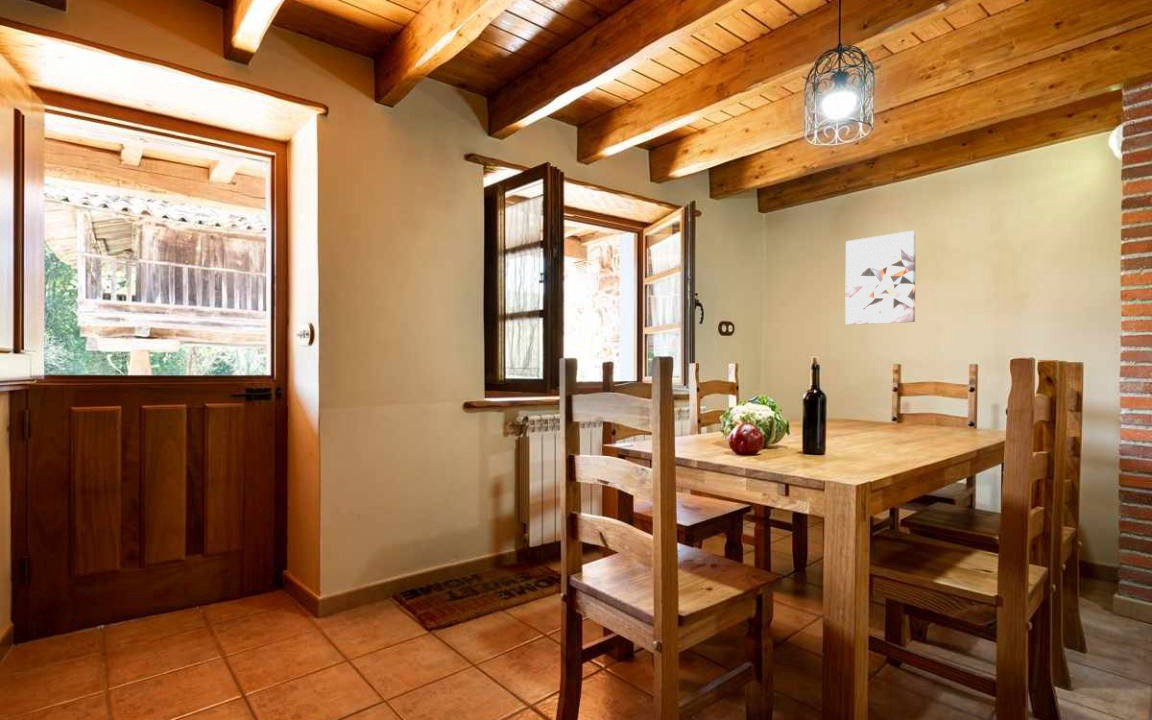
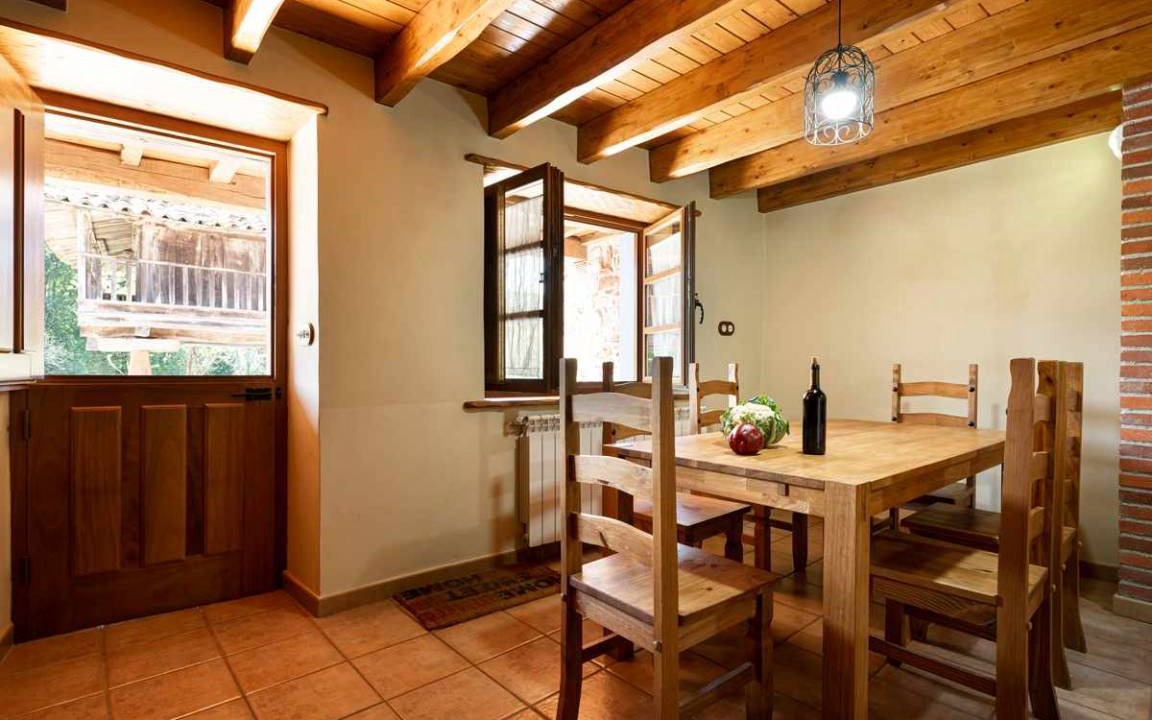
- wall art [844,230,917,326]
